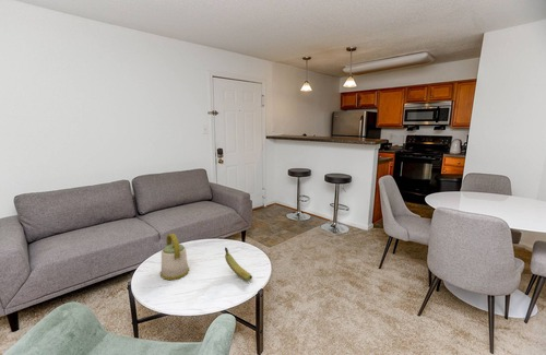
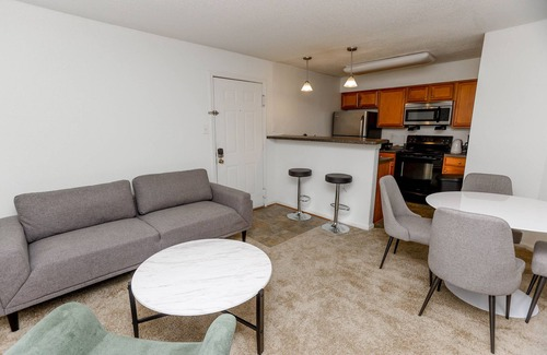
- banana [224,246,253,282]
- kettle [159,233,190,281]
